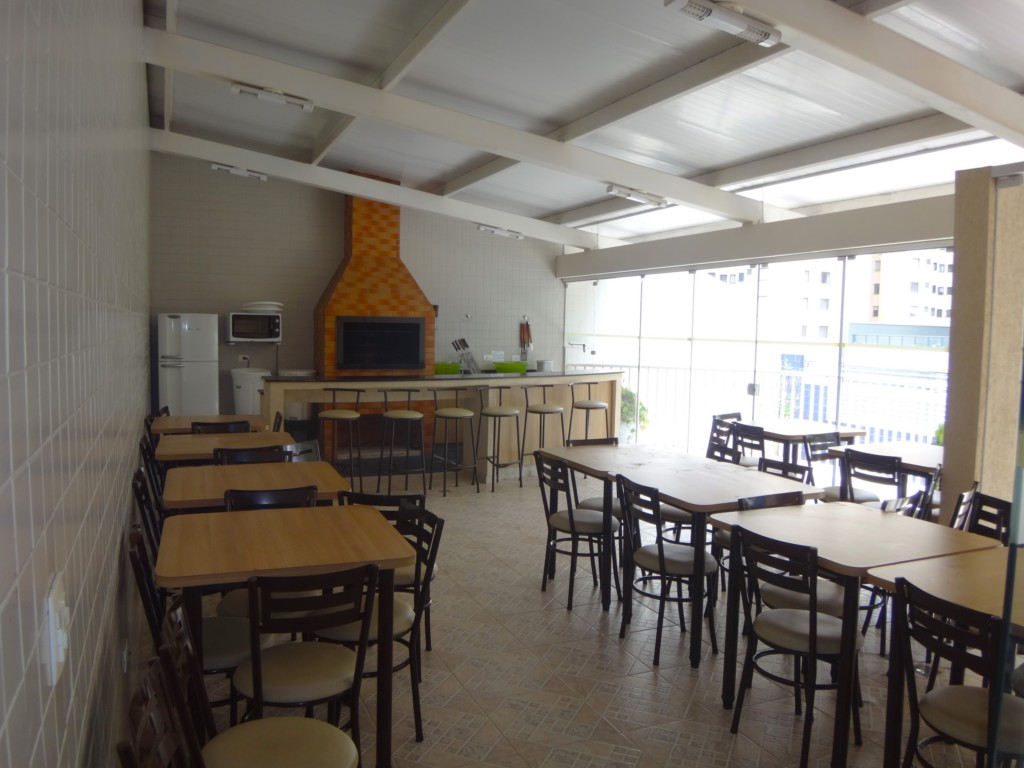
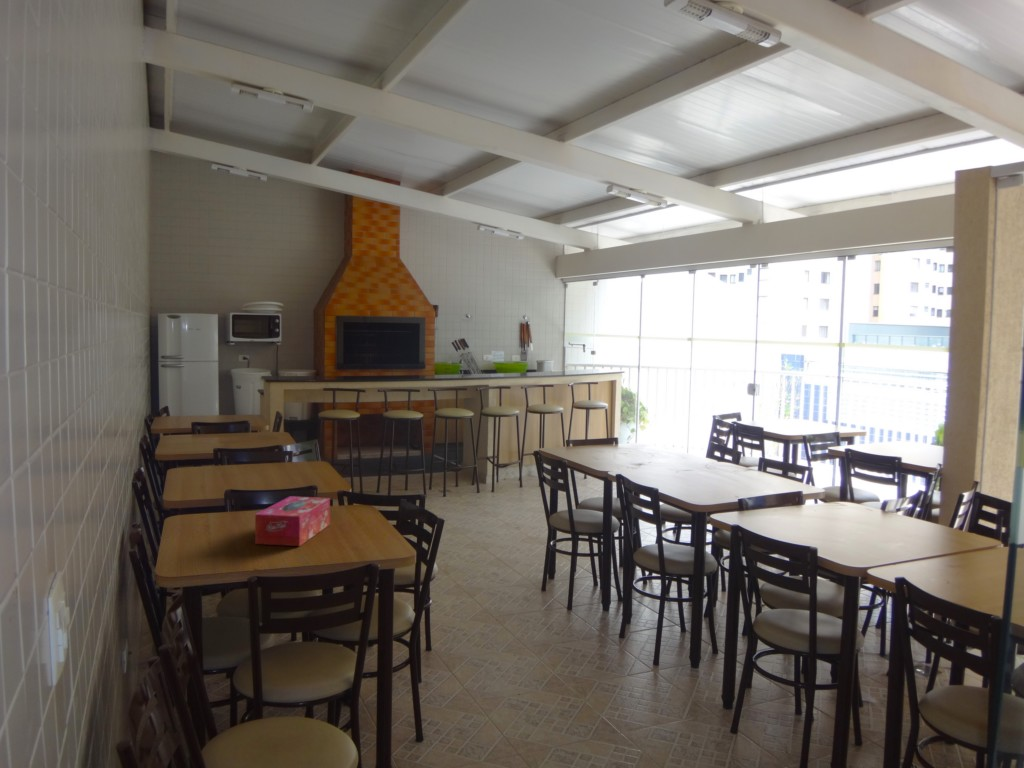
+ tissue box [254,495,331,547]
